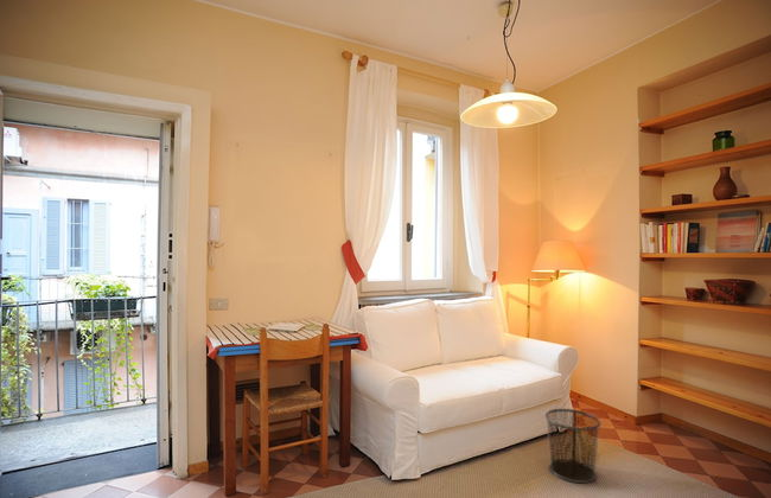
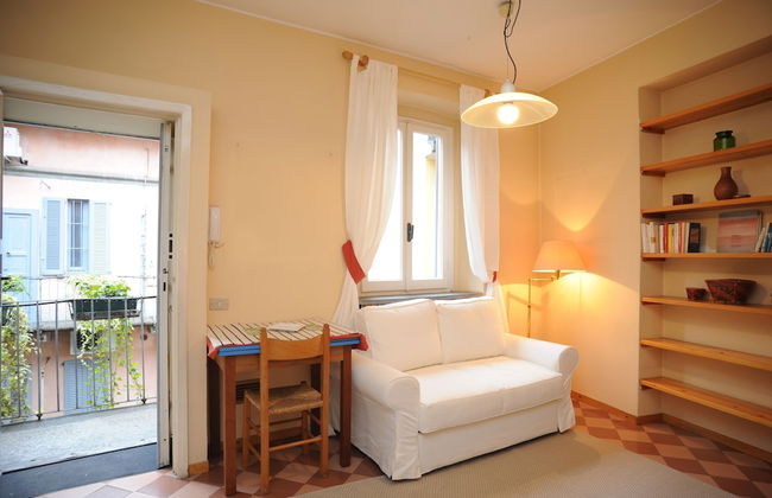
- waste bin [544,408,601,484]
